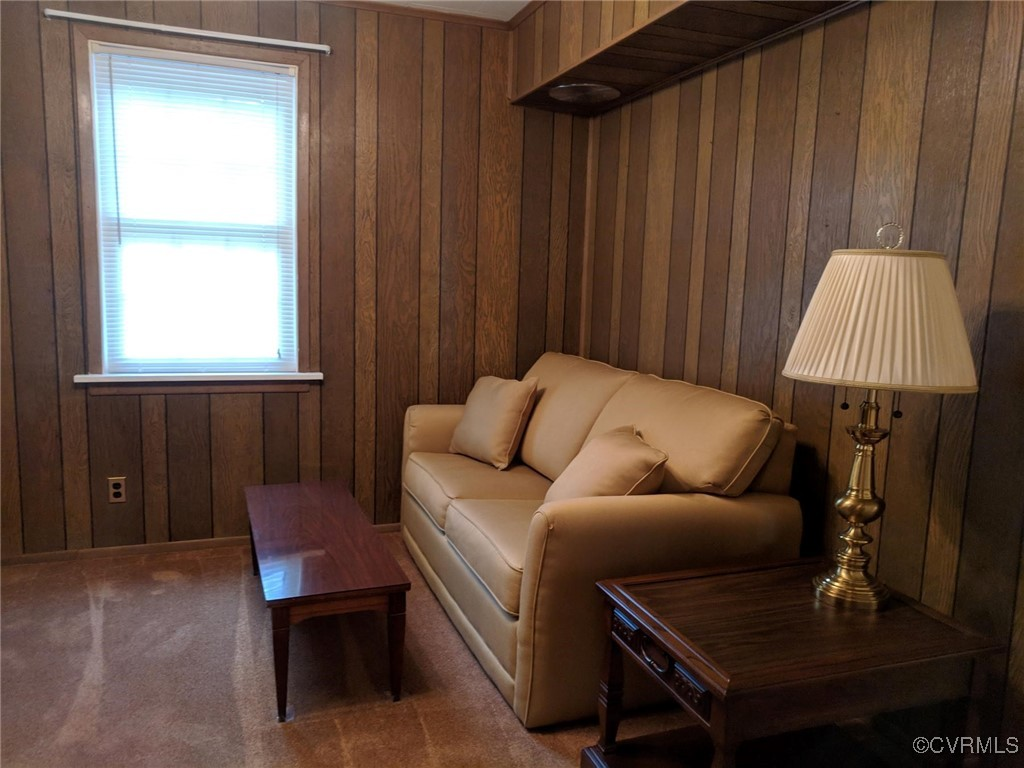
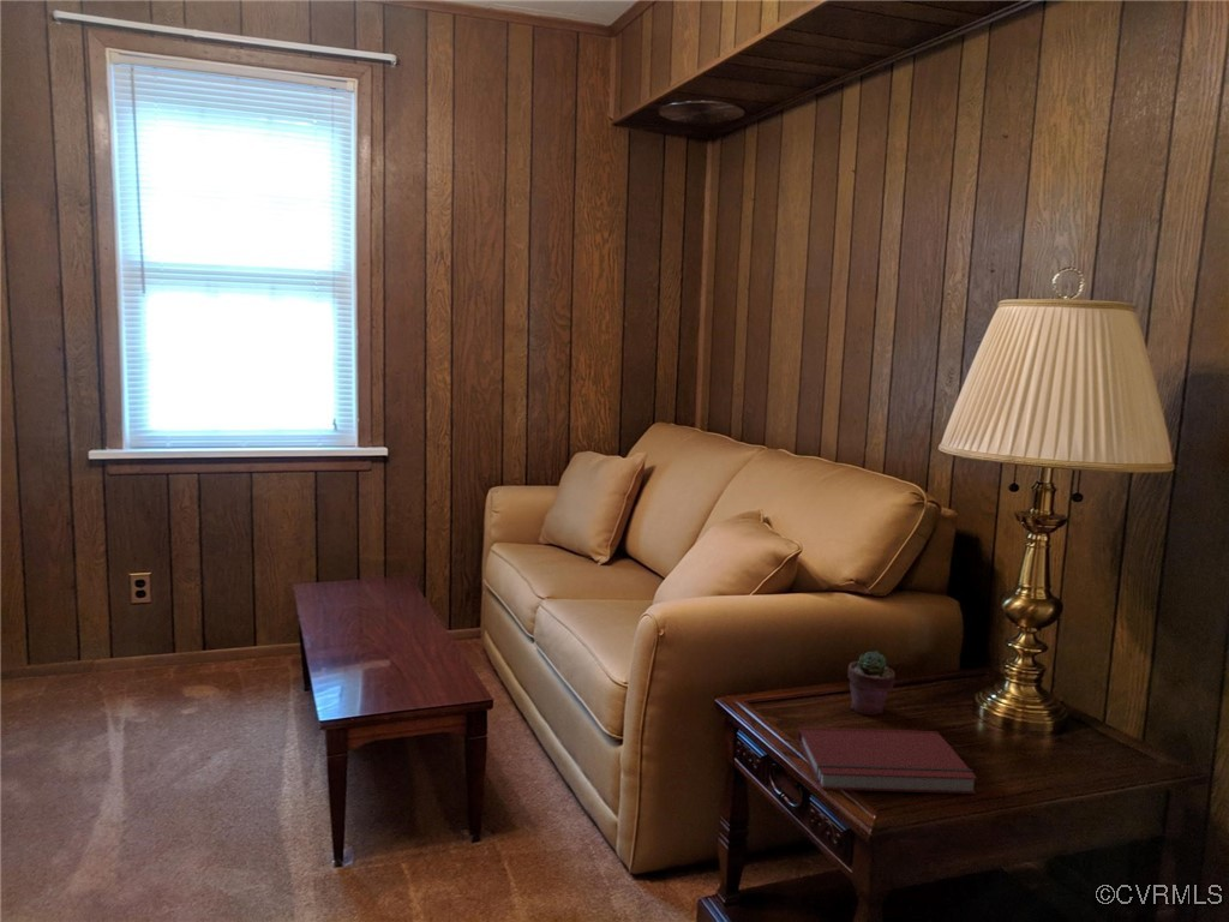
+ potted succulent [846,651,897,717]
+ book [797,726,978,795]
